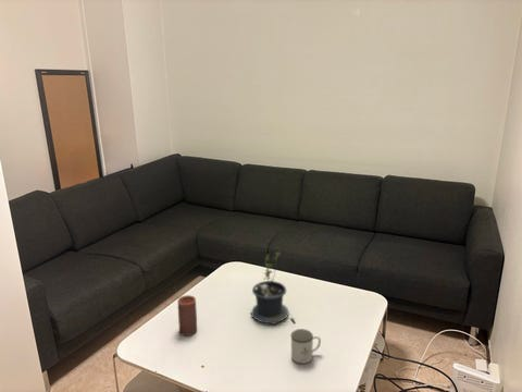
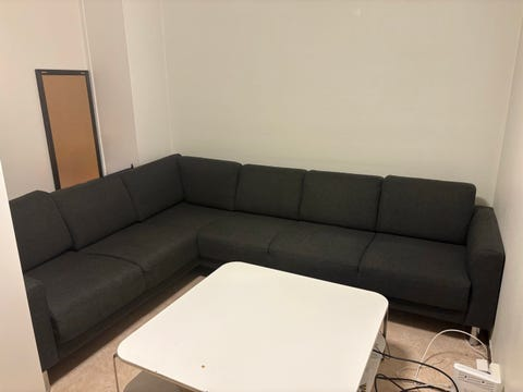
- candle [177,294,198,336]
- potted plant [250,252,296,326]
- mug [289,328,322,365]
